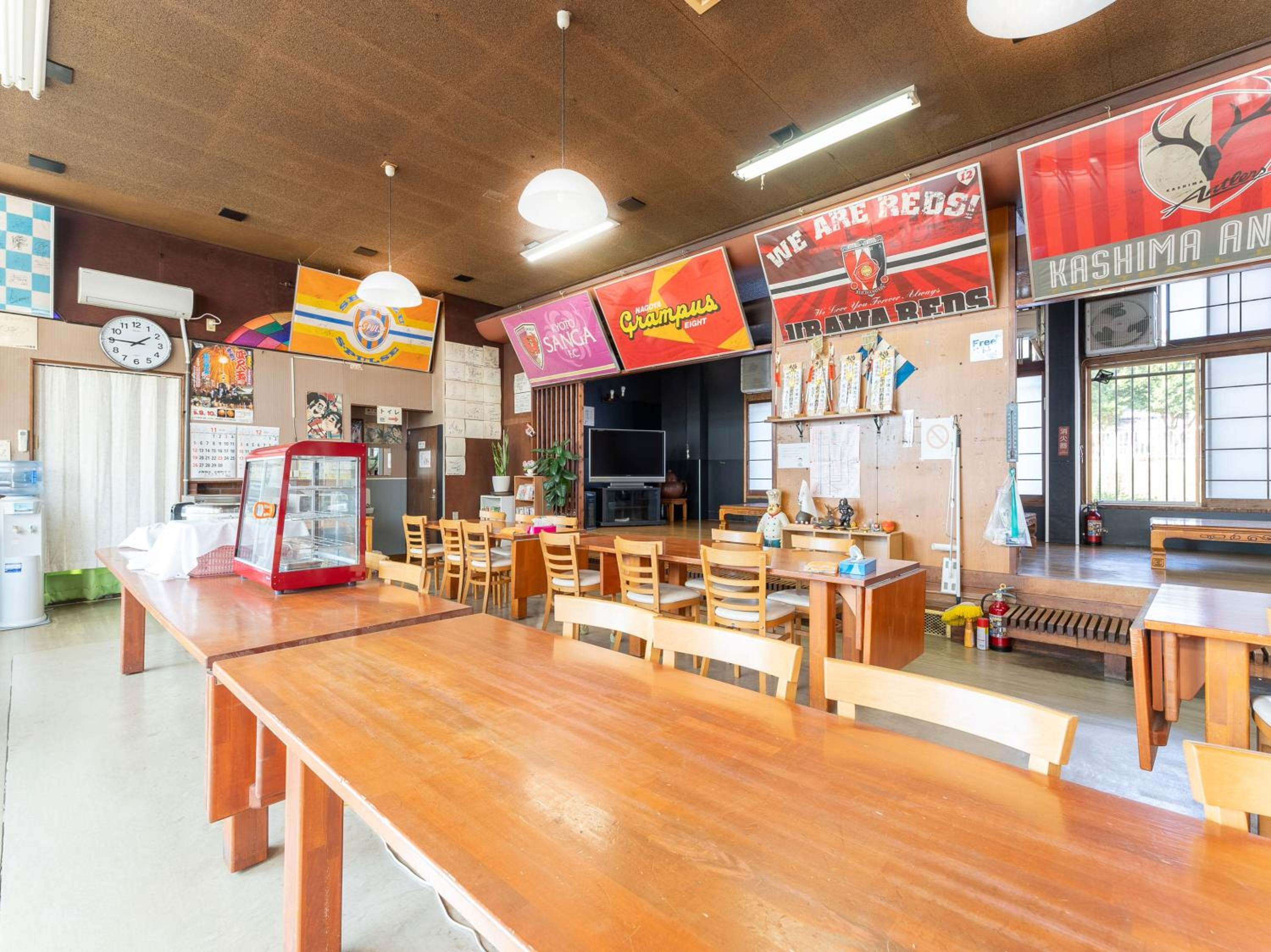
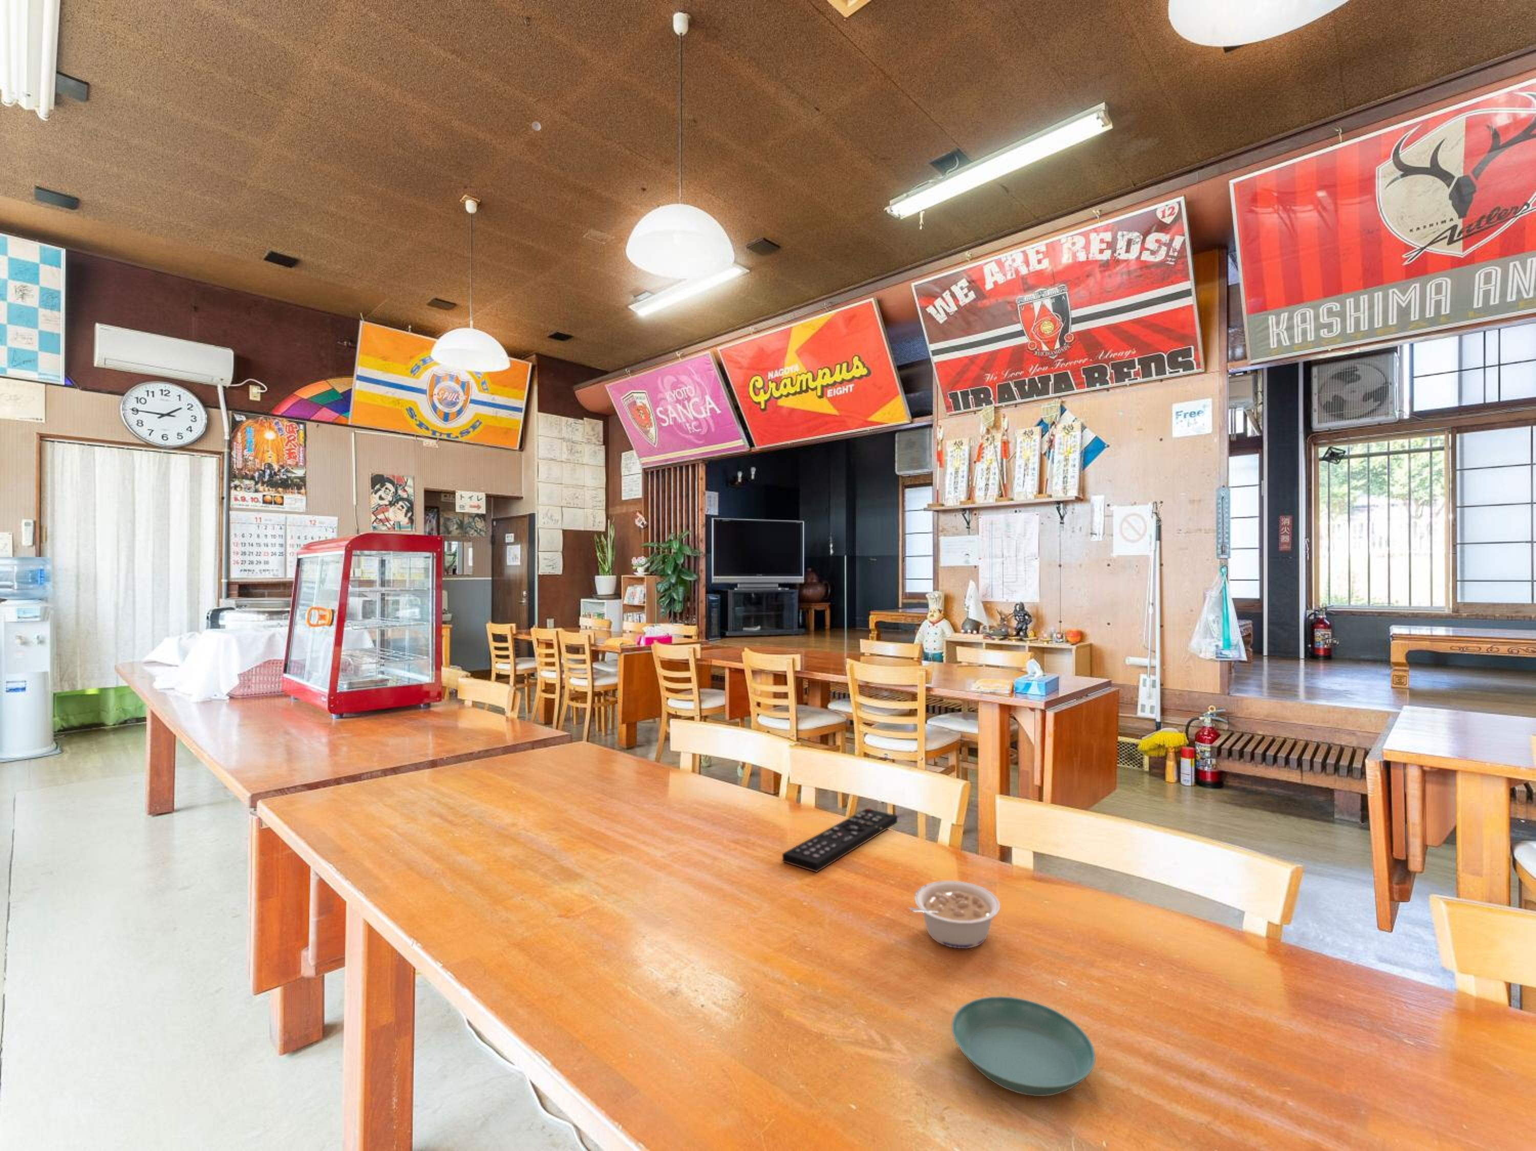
+ saucer [951,996,1096,1097]
+ remote control [782,808,898,873]
+ legume [908,880,1001,949]
+ smoke detector [531,121,541,132]
